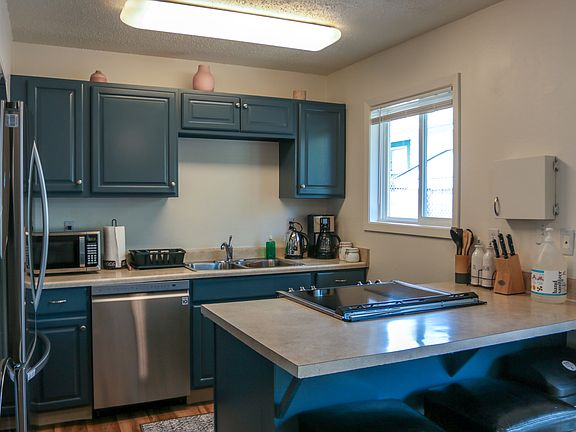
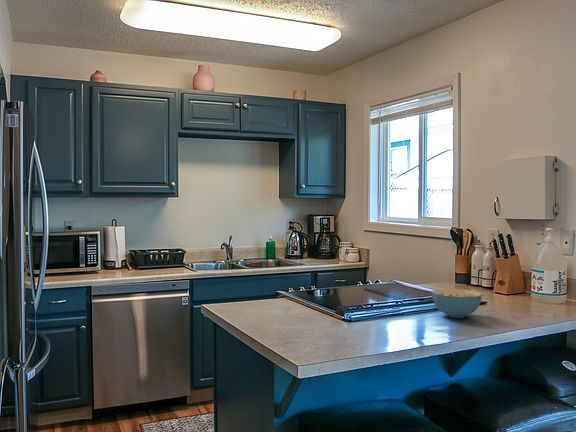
+ cereal bowl [430,288,483,319]
